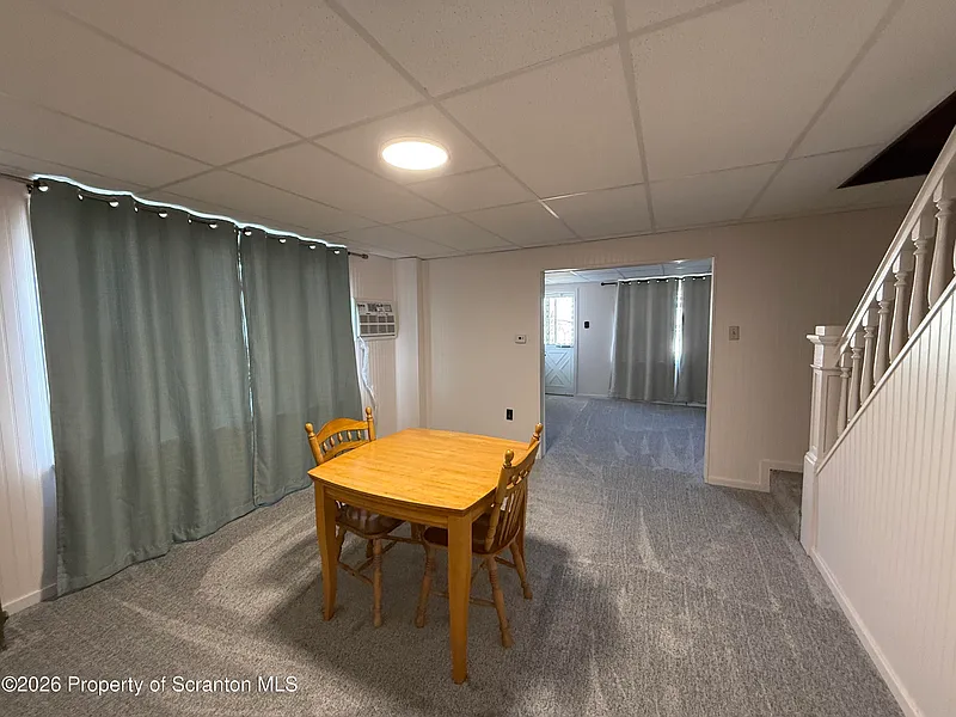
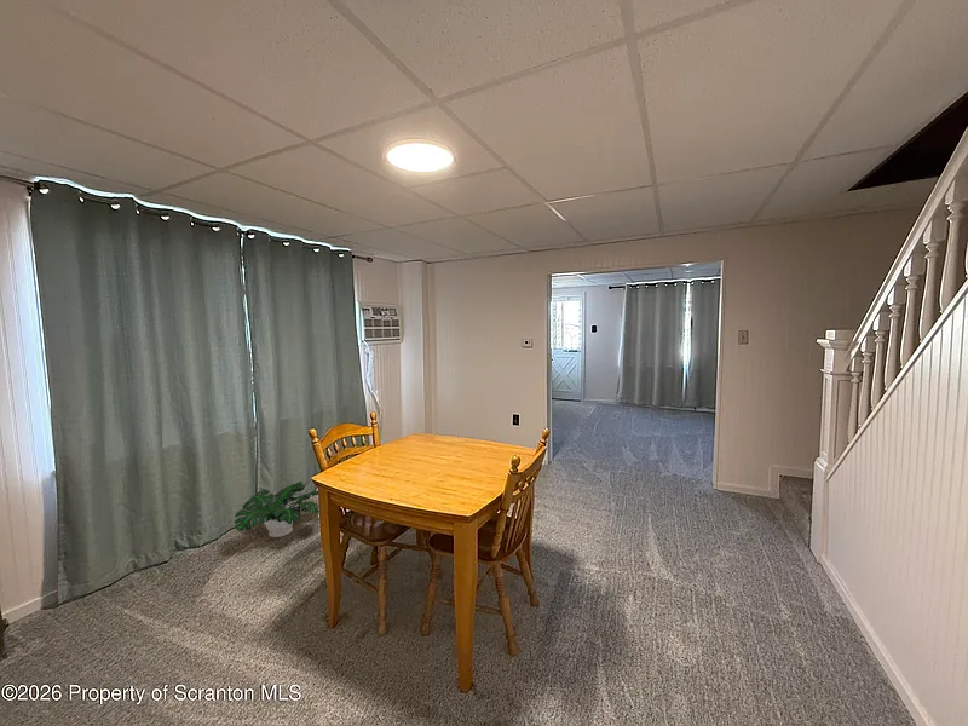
+ potted plant [234,480,321,538]
